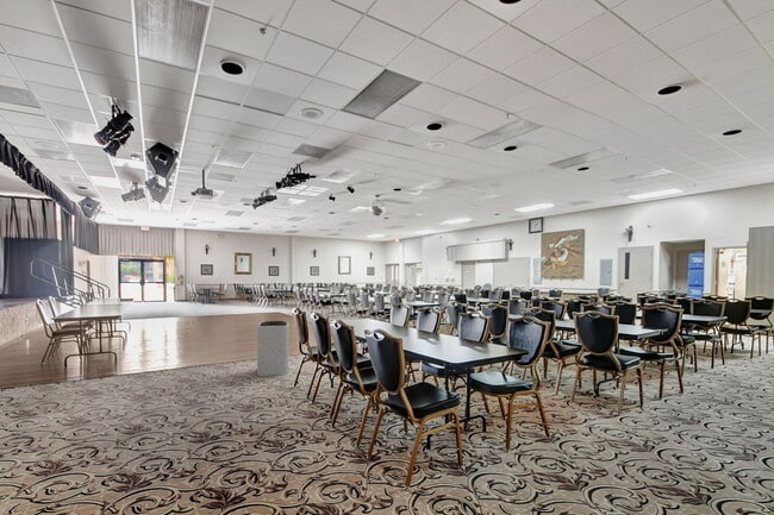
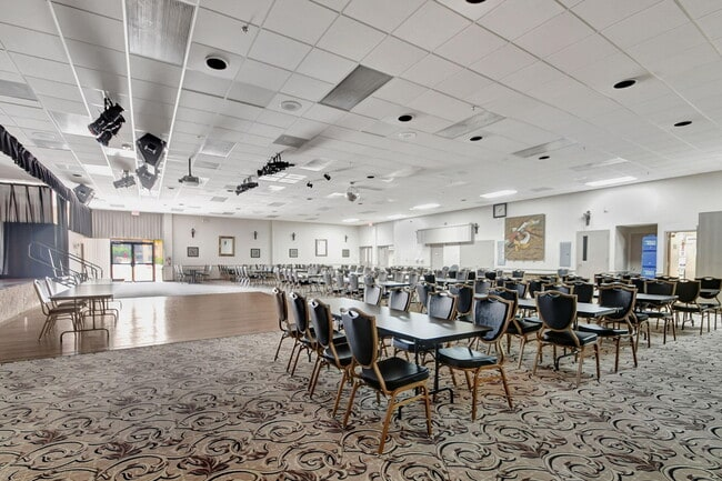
- trash can [256,320,289,377]
